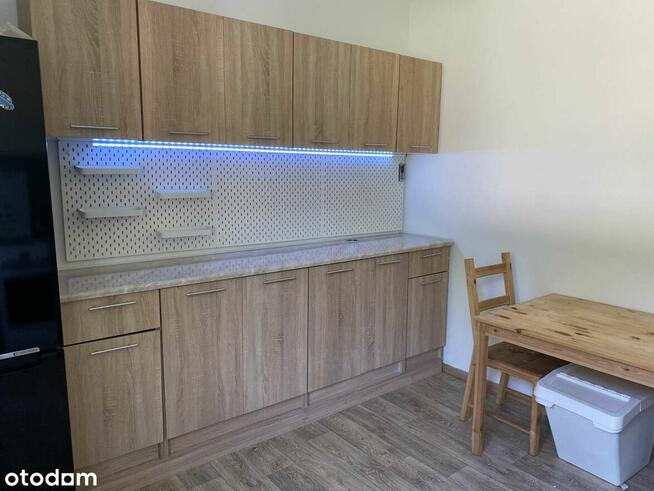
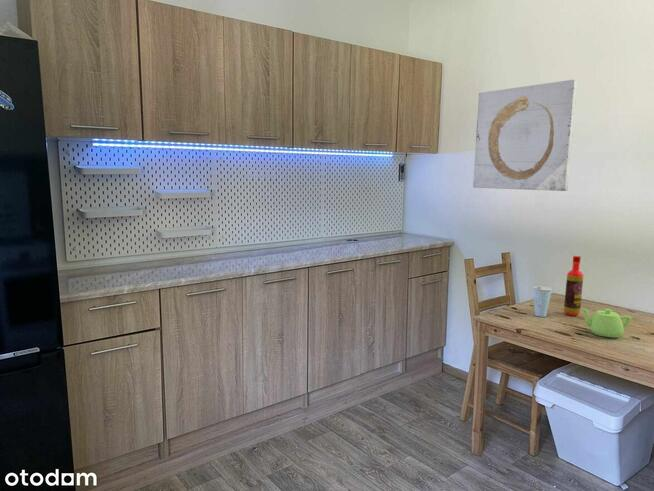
+ wall art [472,79,578,192]
+ teapot [580,307,632,339]
+ bottle [563,254,584,317]
+ cup [532,285,553,318]
